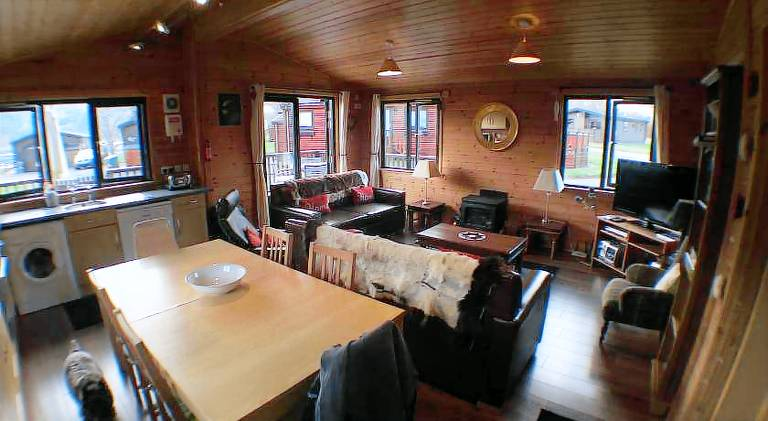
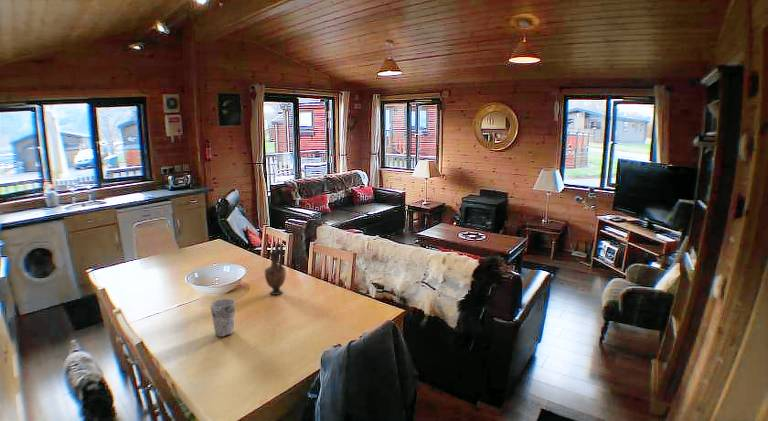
+ cup [209,298,236,338]
+ vase [264,242,287,296]
